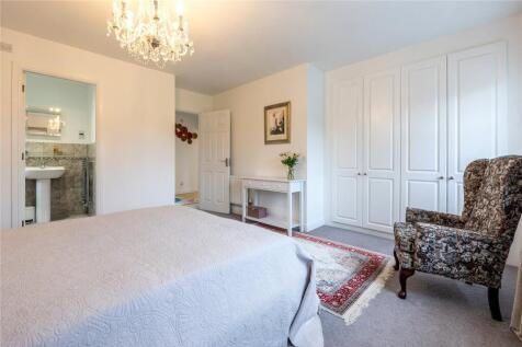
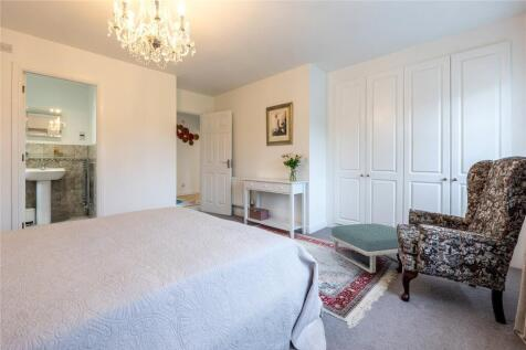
+ footstool [330,223,399,274]
